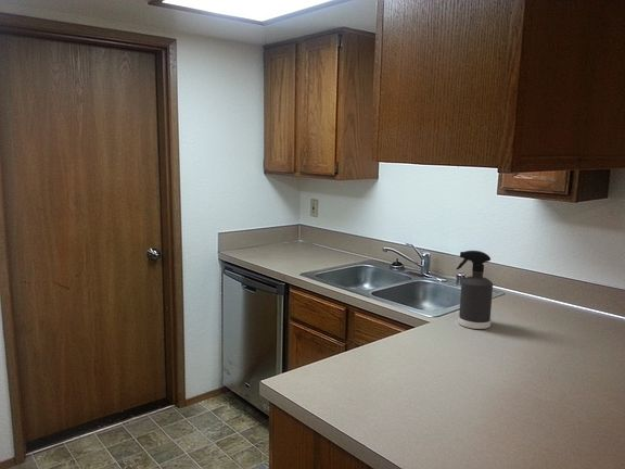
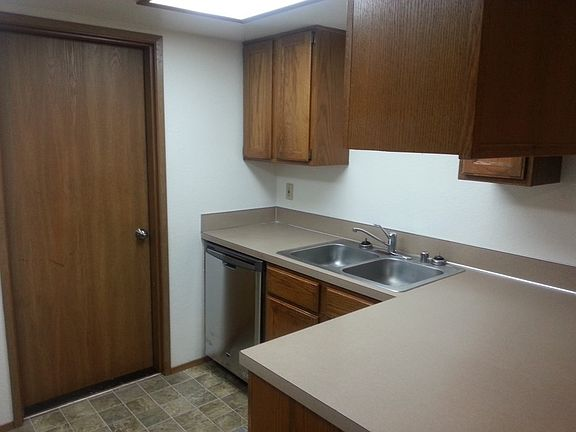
- spray bottle [456,250,494,330]
